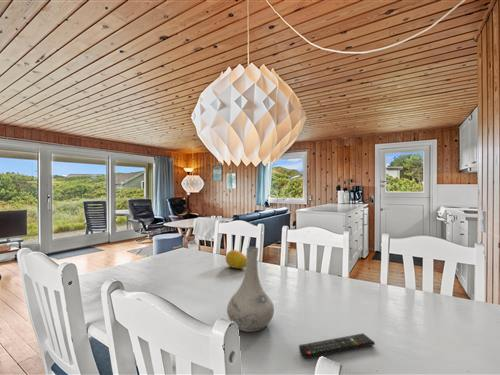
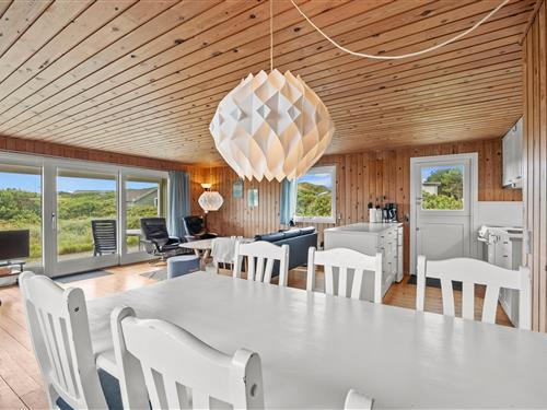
- vase [226,246,275,333]
- fruit [225,249,247,269]
- remote control [298,333,376,359]
